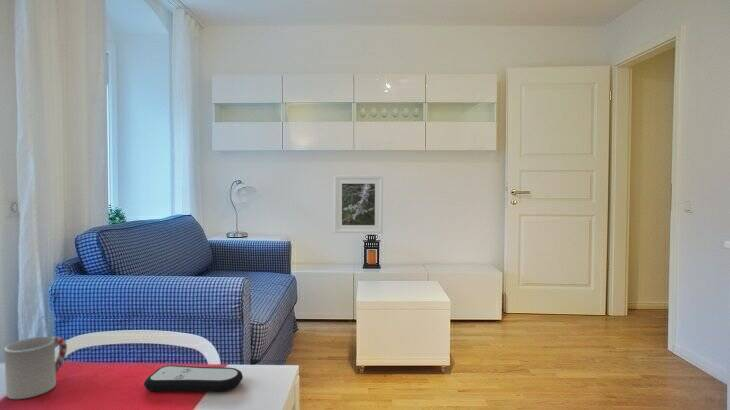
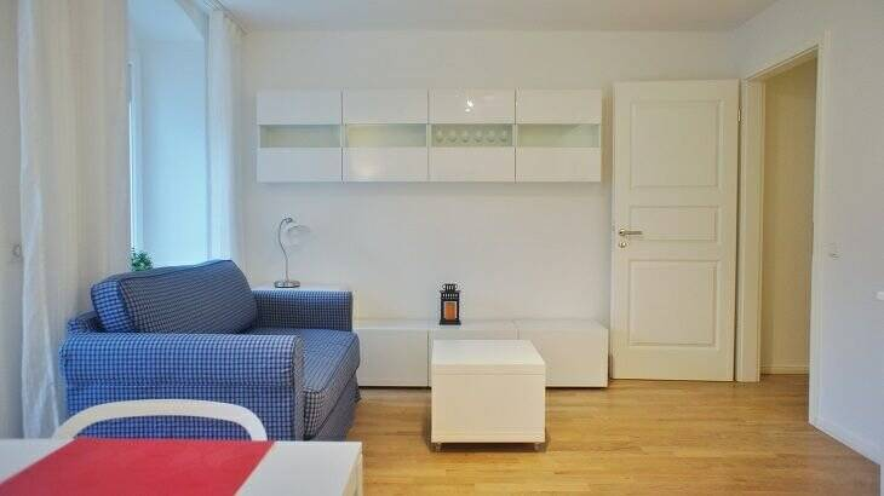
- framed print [333,174,384,234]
- remote control [143,364,244,393]
- cup [3,336,68,400]
